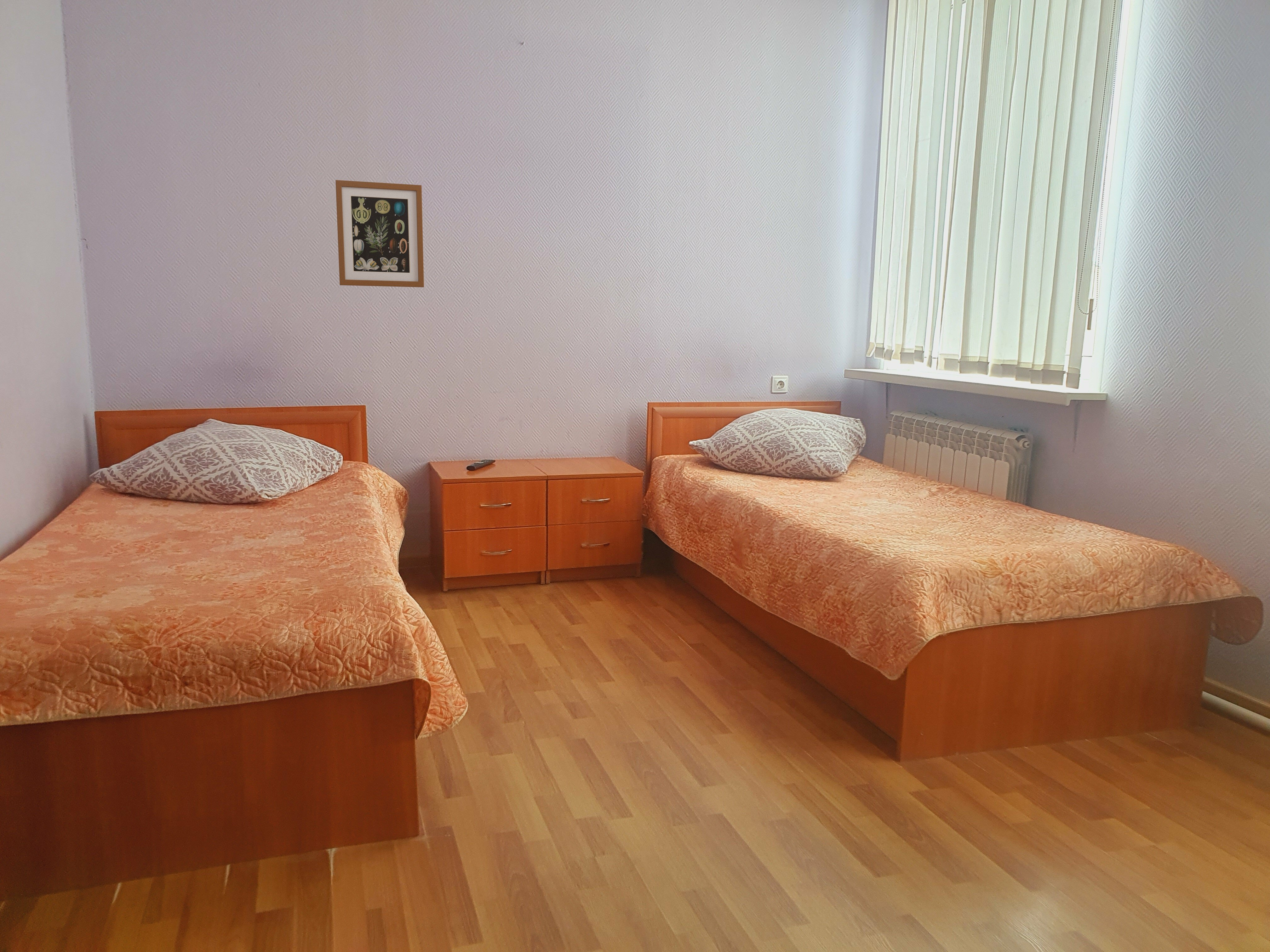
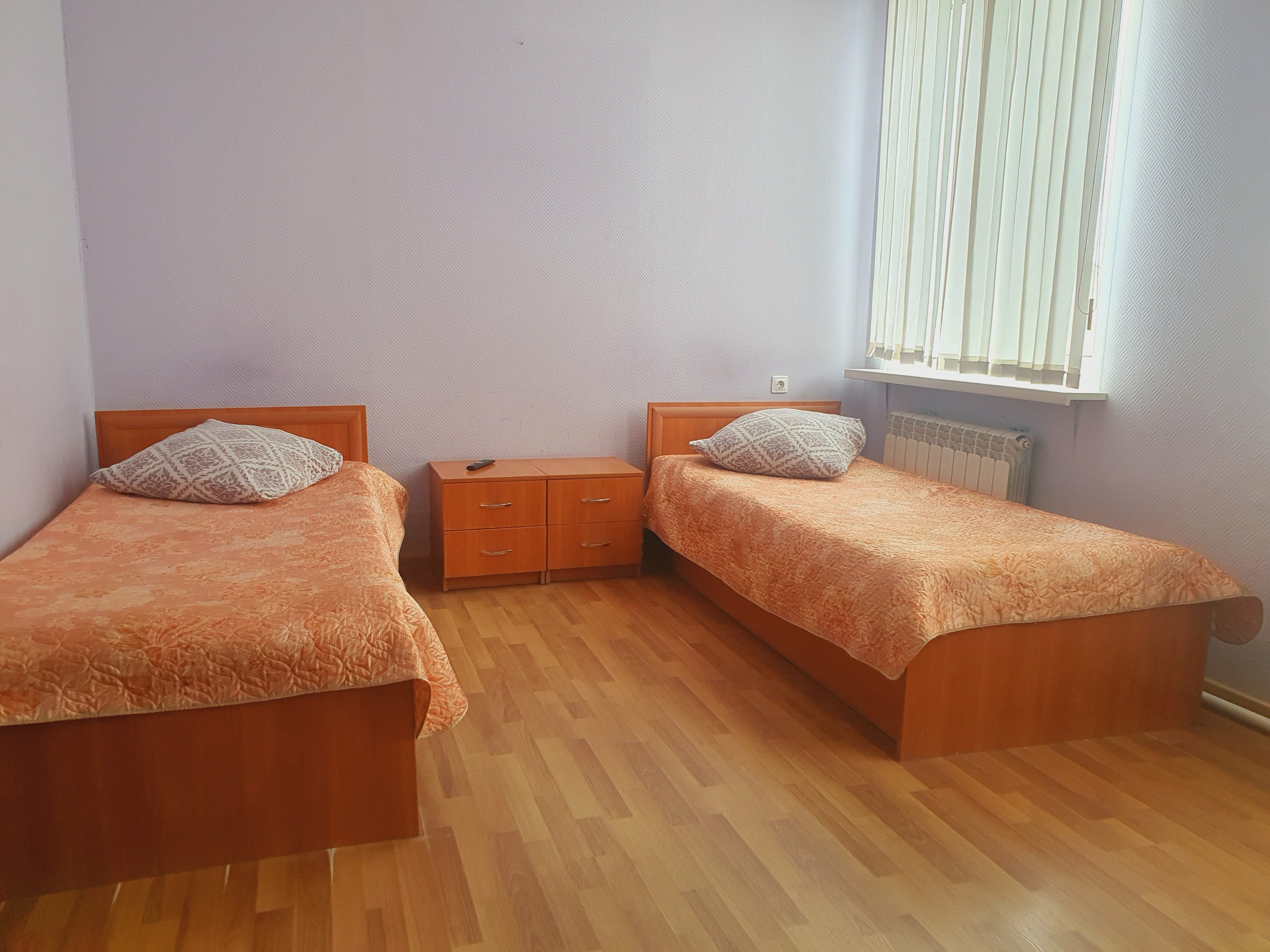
- wall art [335,180,424,288]
